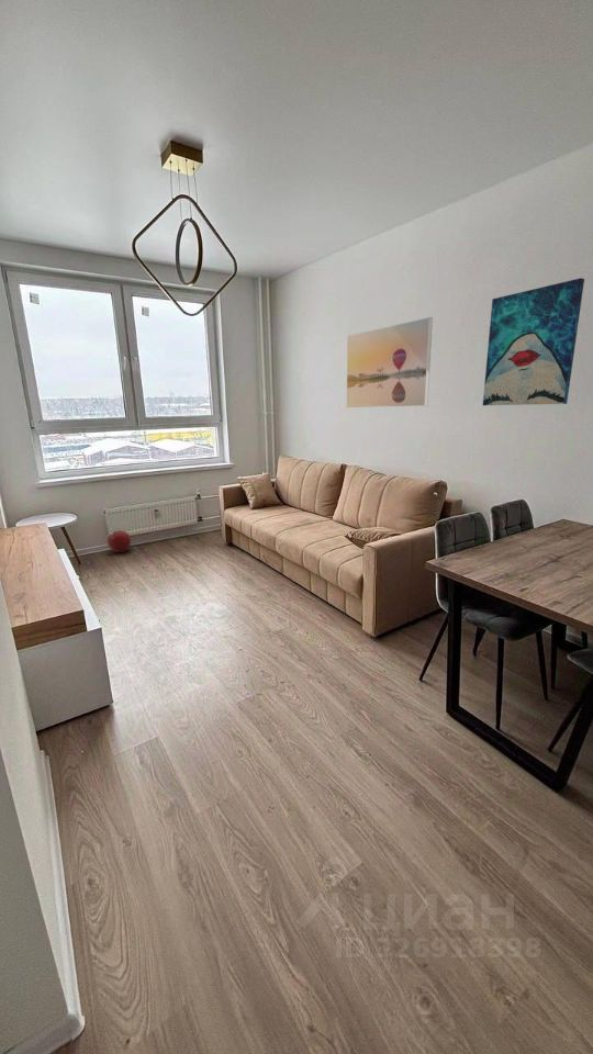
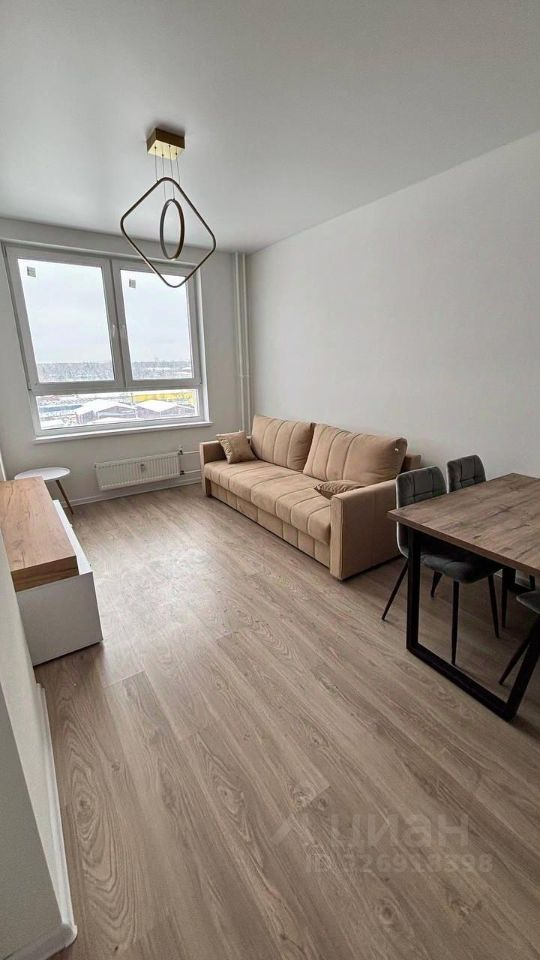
- ball [107,529,132,553]
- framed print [346,316,434,408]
- wall art [482,277,585,406]
